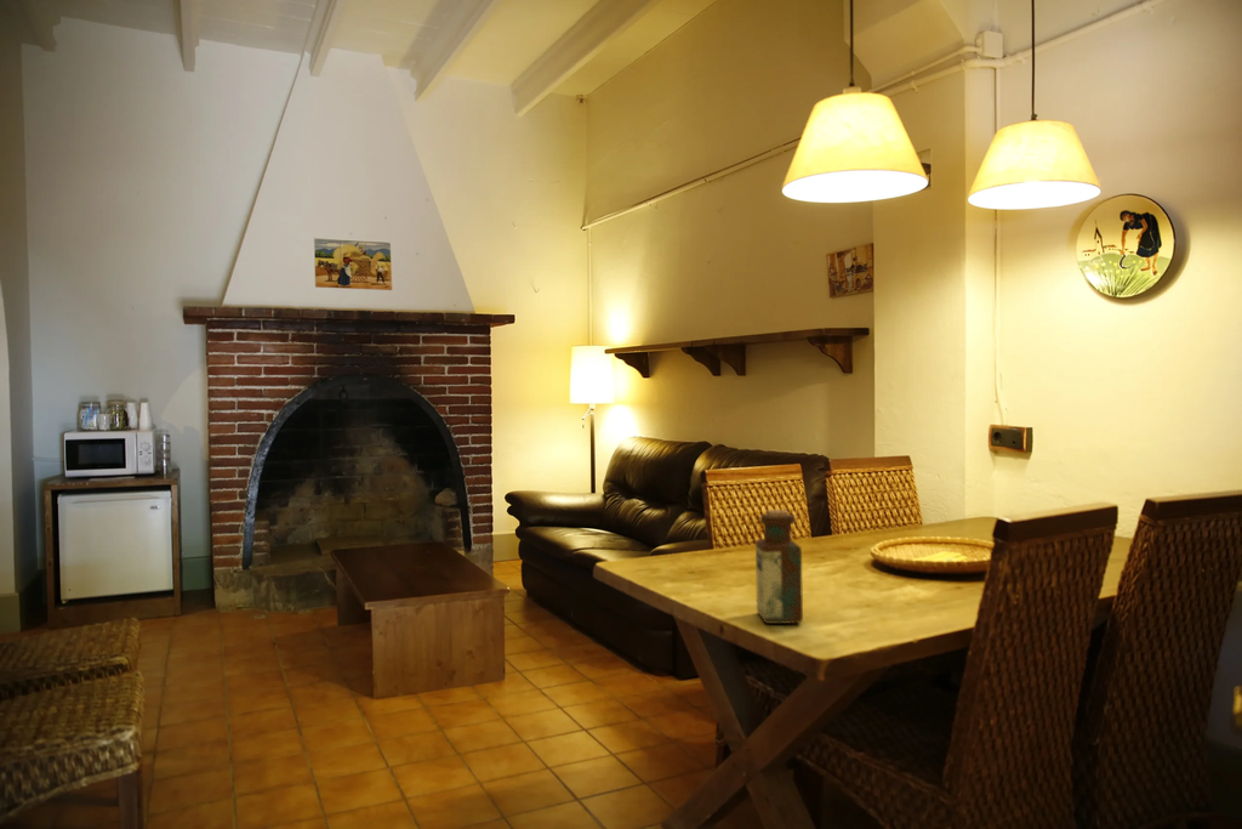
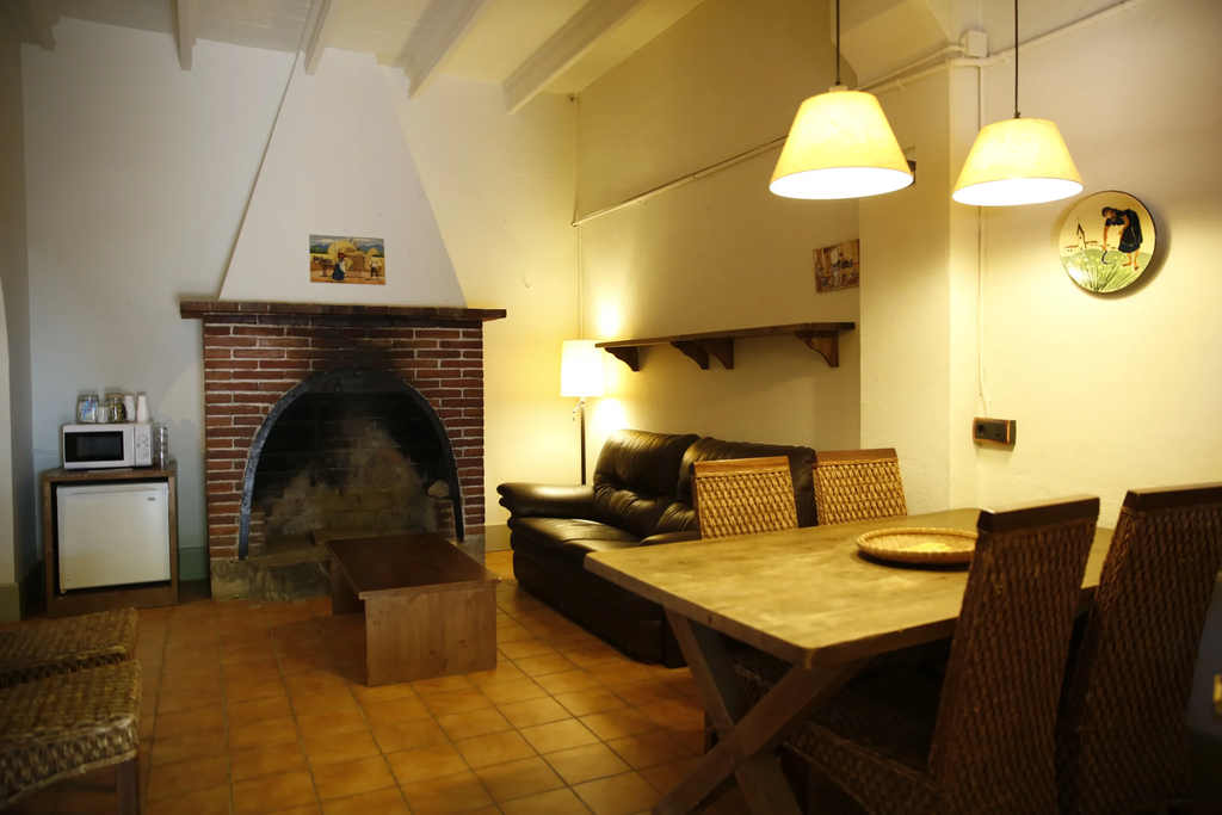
- bottle [754,509,804,625]
